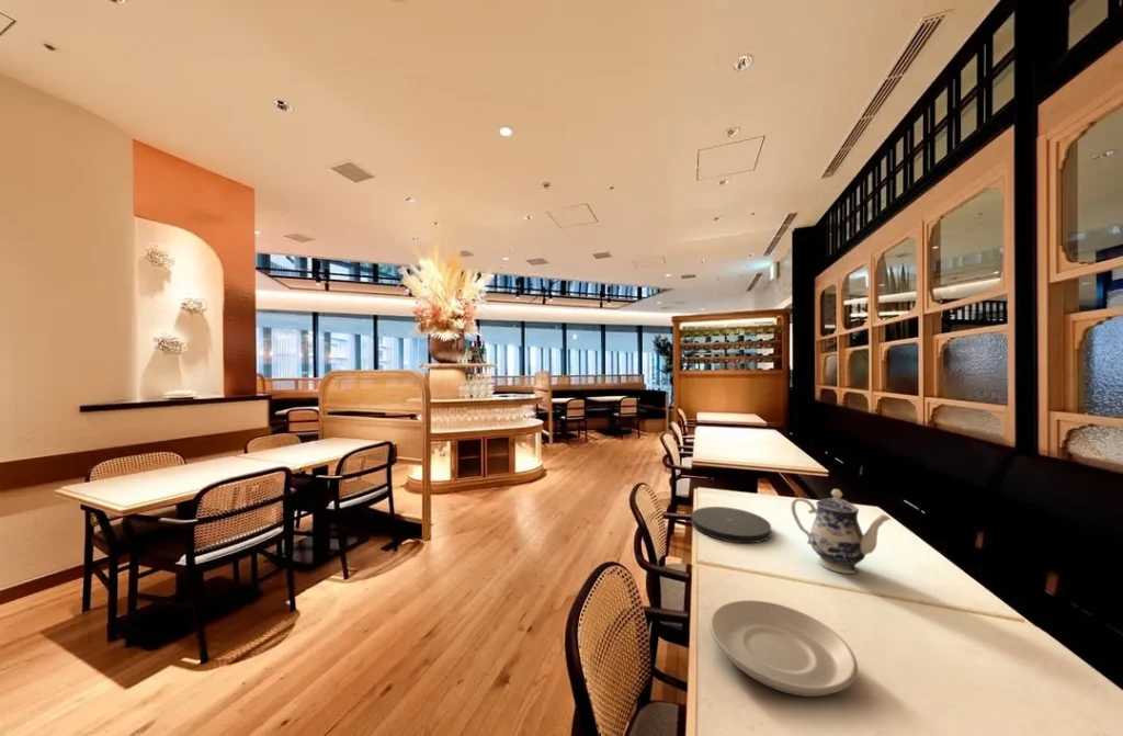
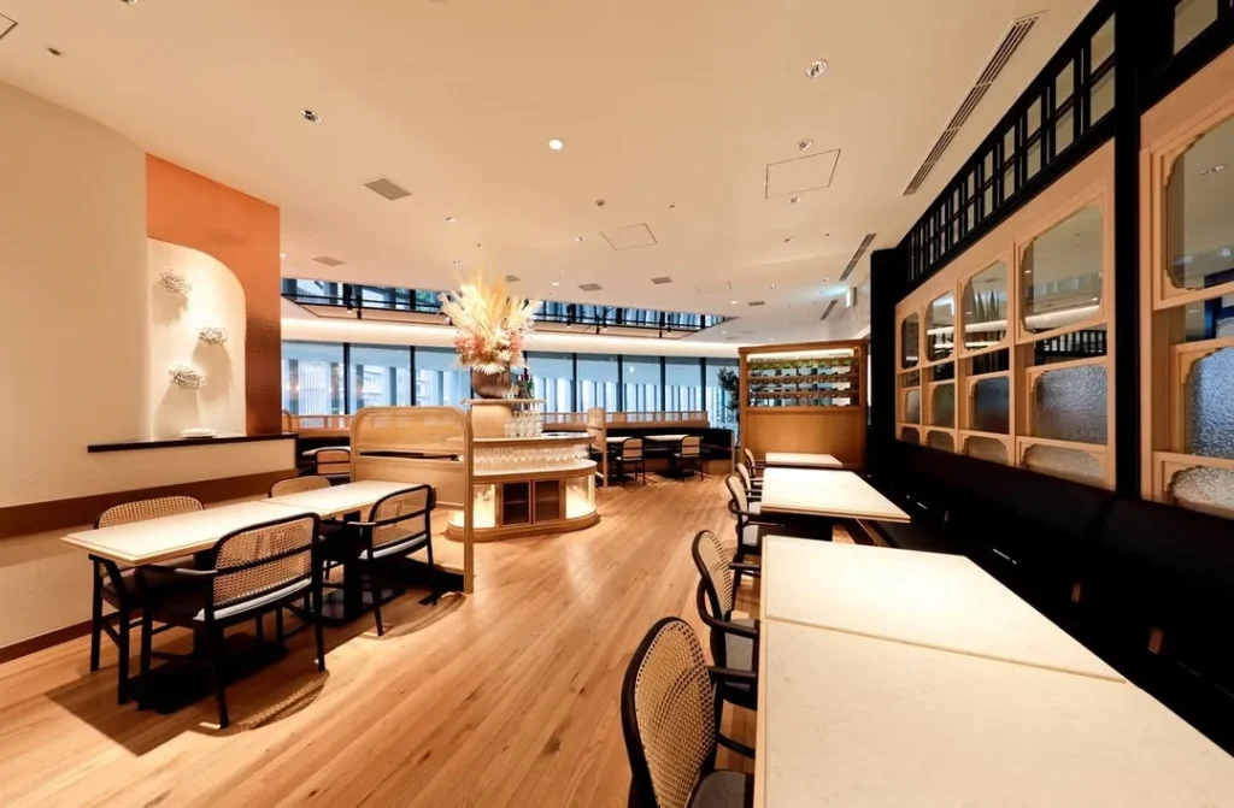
- plate [690,506,772,544]
- teapot [790,488,892,575]
- plate [708,599,859,698]
